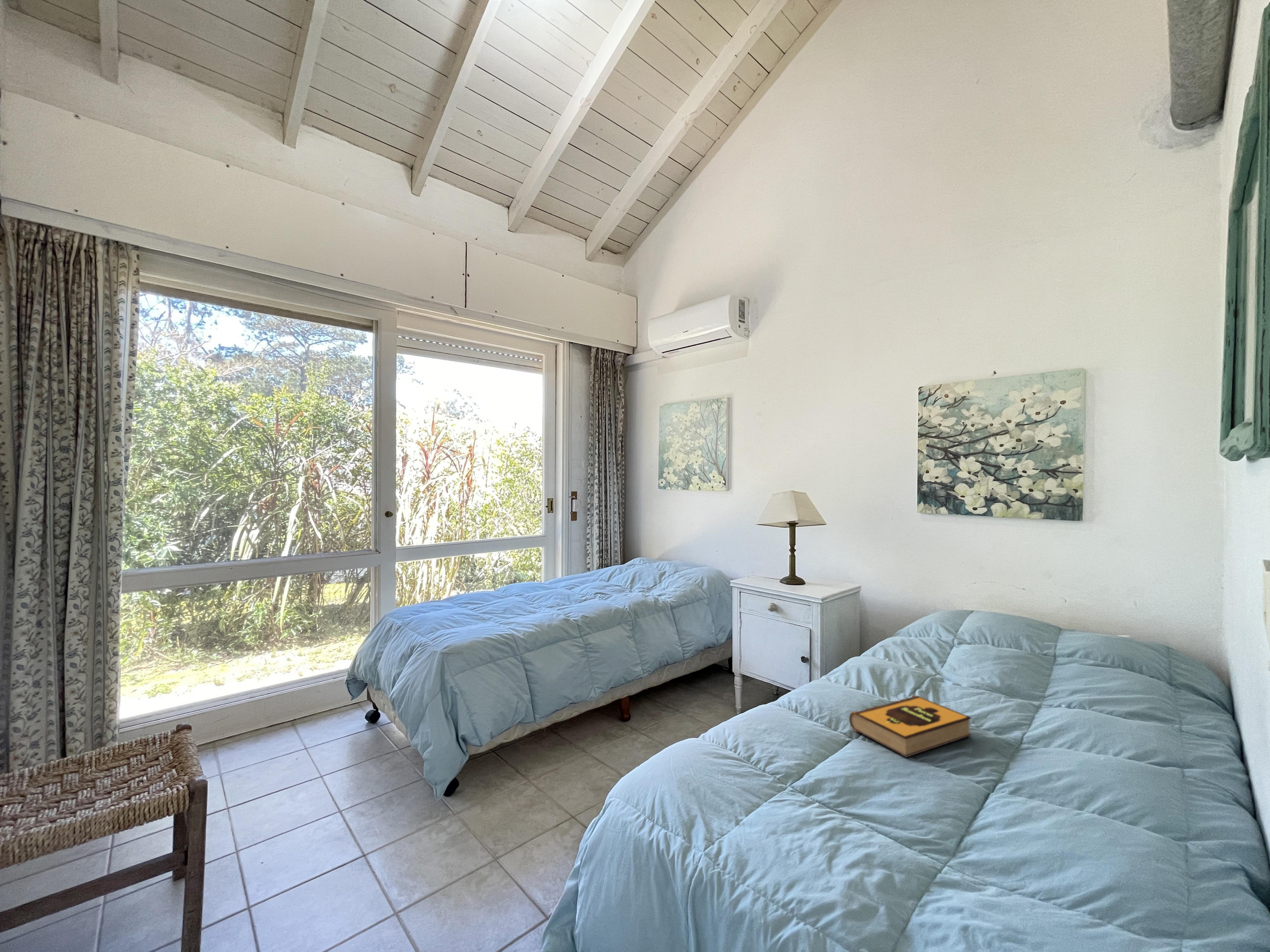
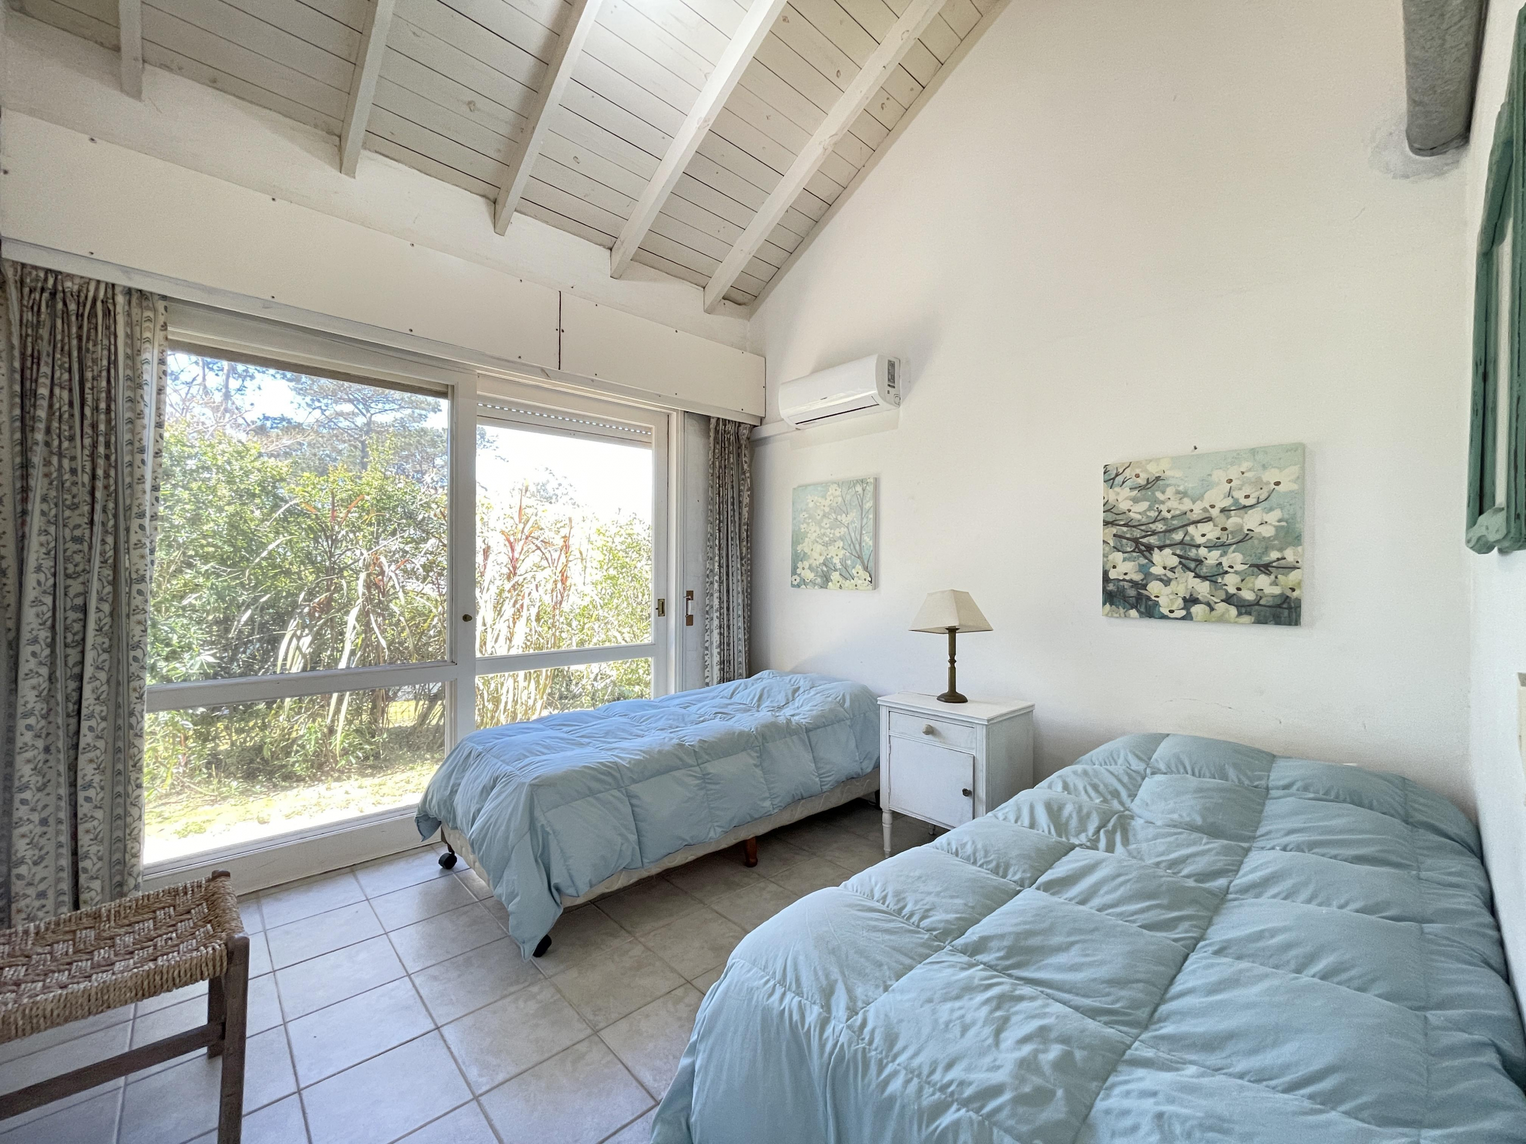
- hardback book [849,695,972,758]
